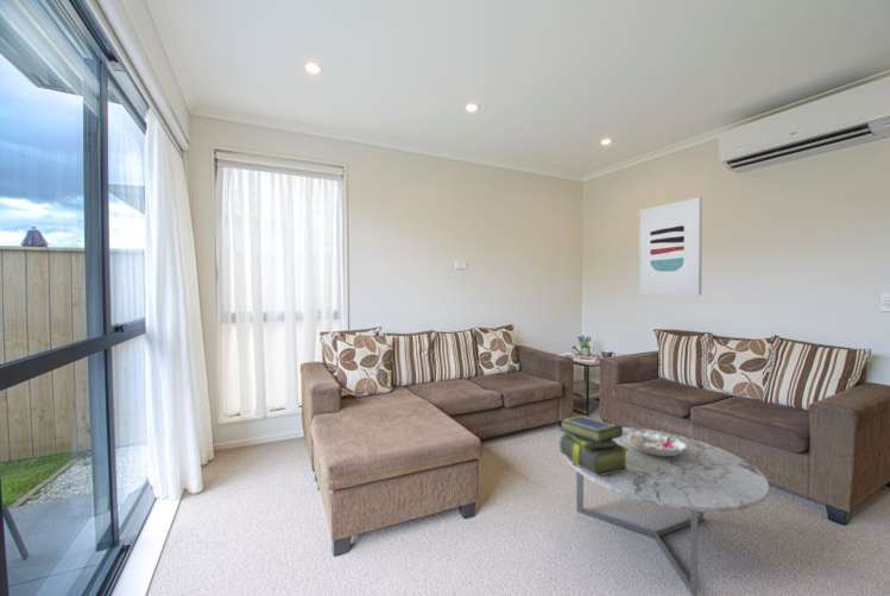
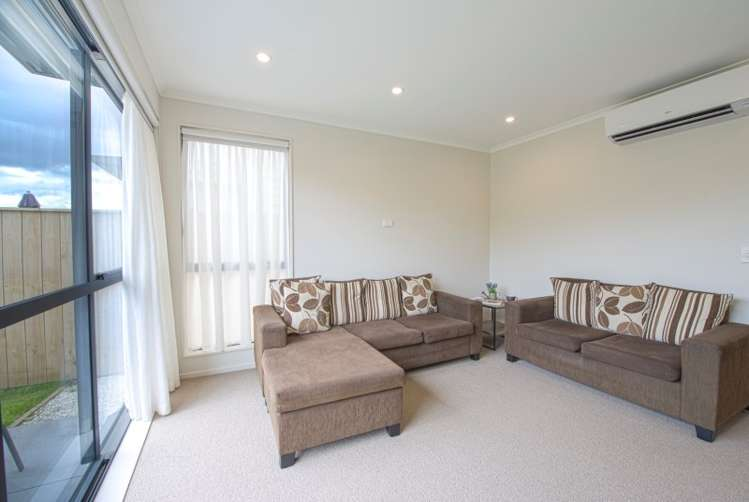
- coffee table [563,426,770,596]
- decorative bowl [627,432,687,456]
- wall art [638,196,703,296]
- stack of books [558,414,629,476]
